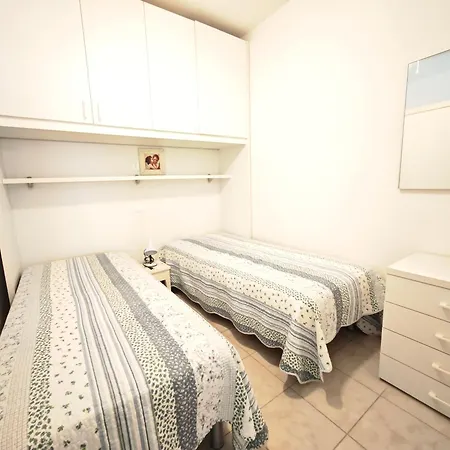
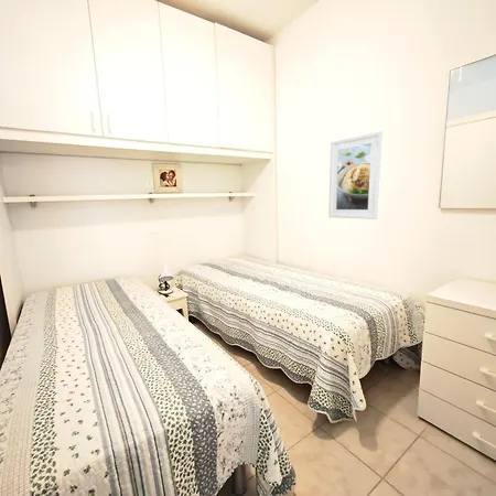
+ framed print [327,130,384,220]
